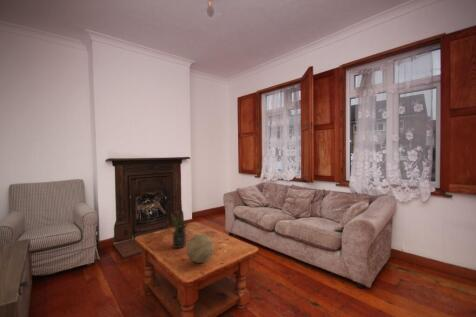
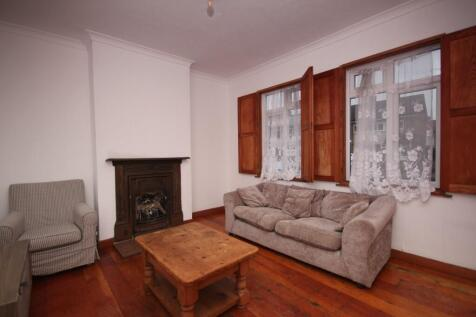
- potted plant [171,210,190,249]
- decorative ball [185,233,215,264]
